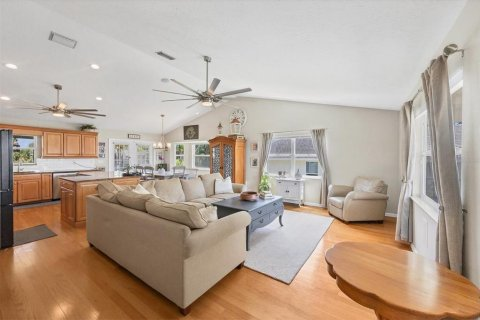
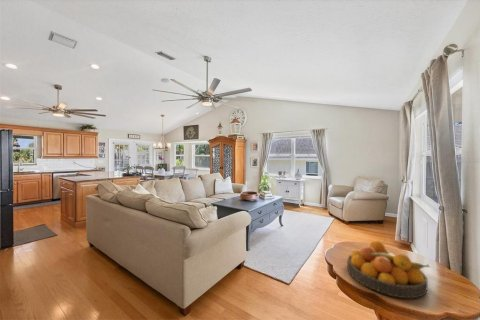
+ fruit bowl [346,240,430,299]
